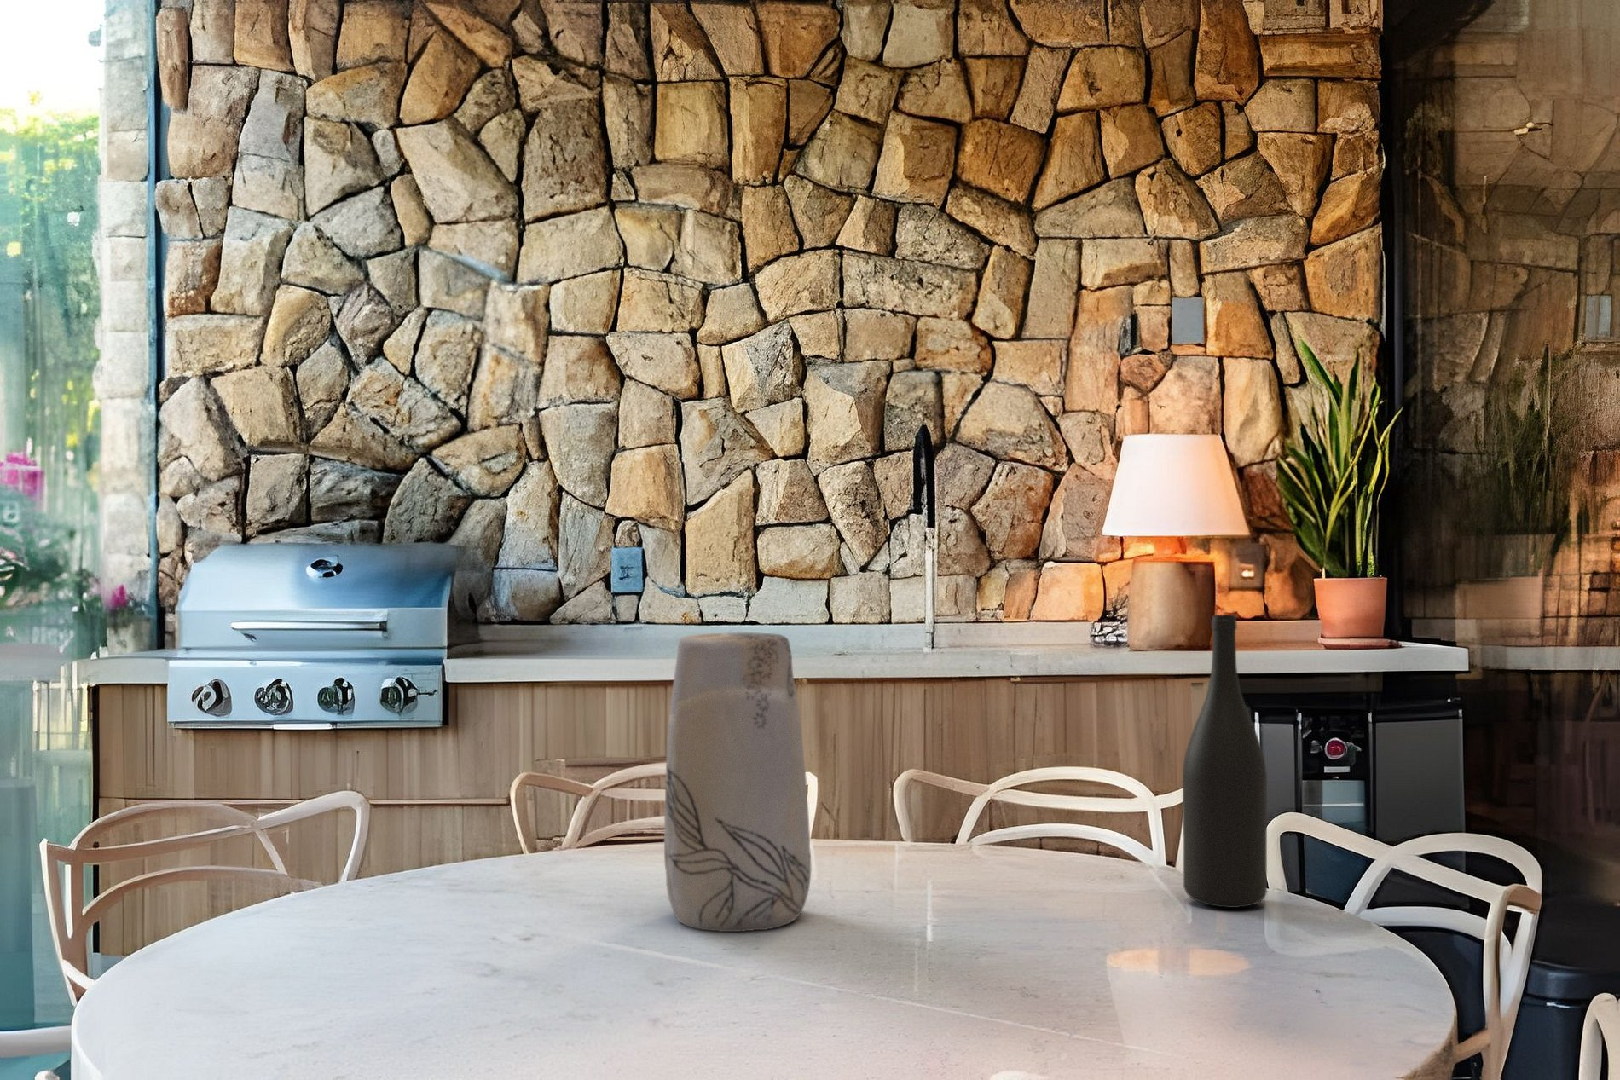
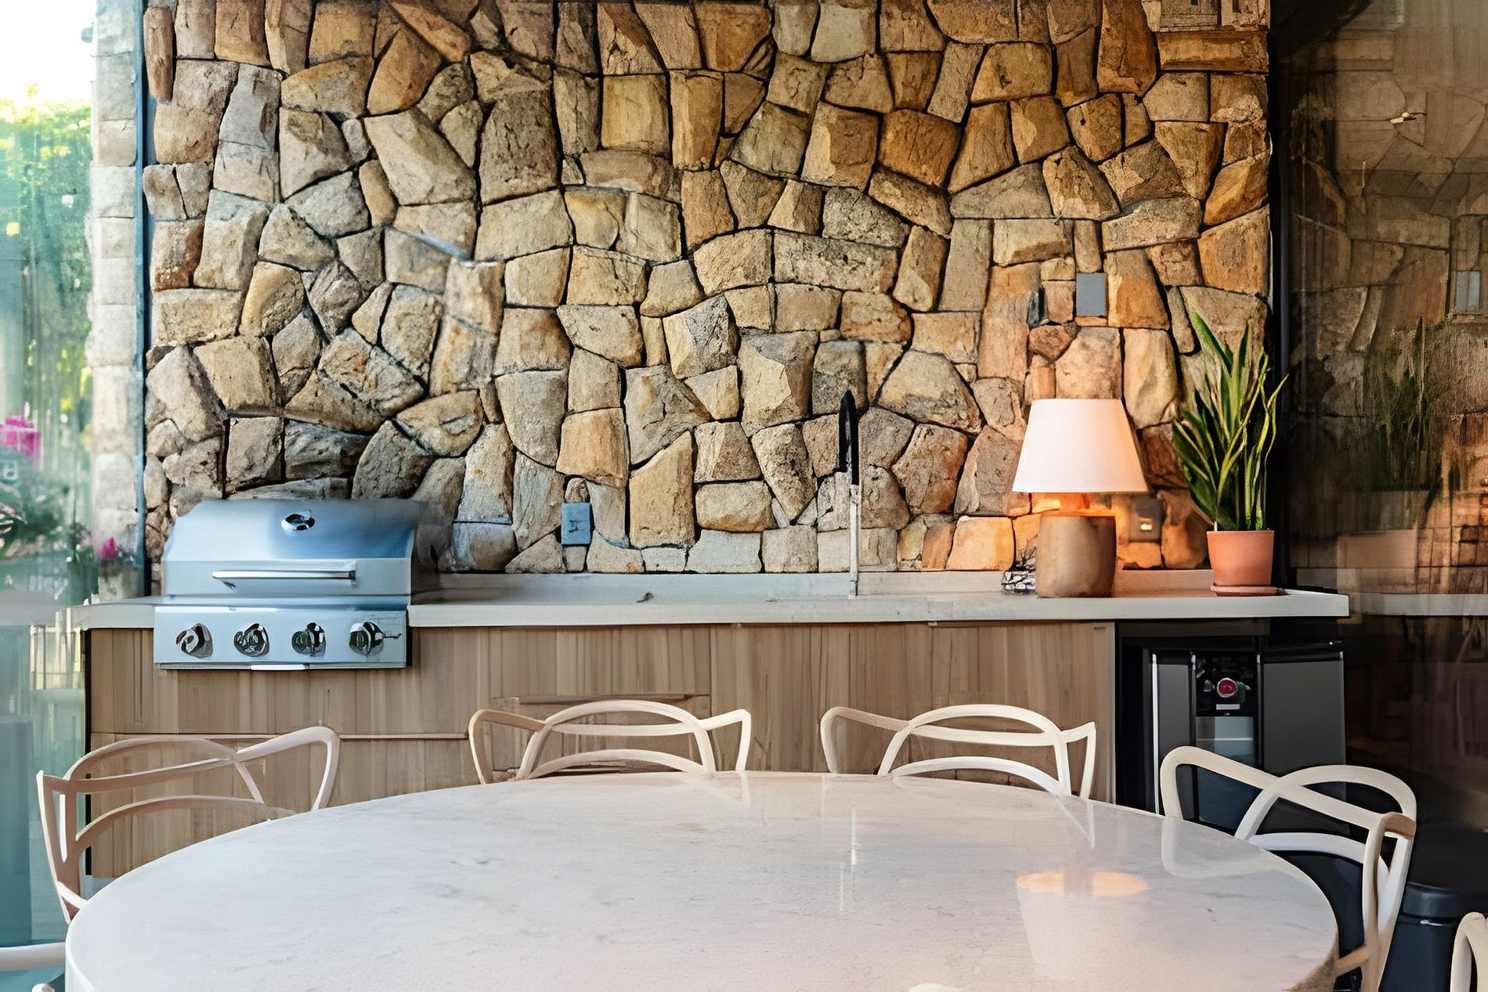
- vase [663,632,811,933]
- wine bottle [1181,614,1268,909]
